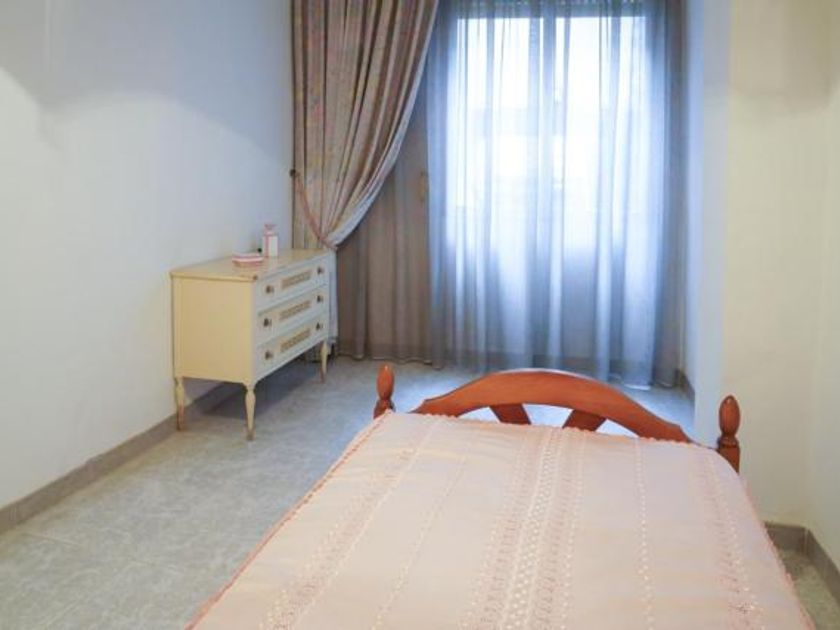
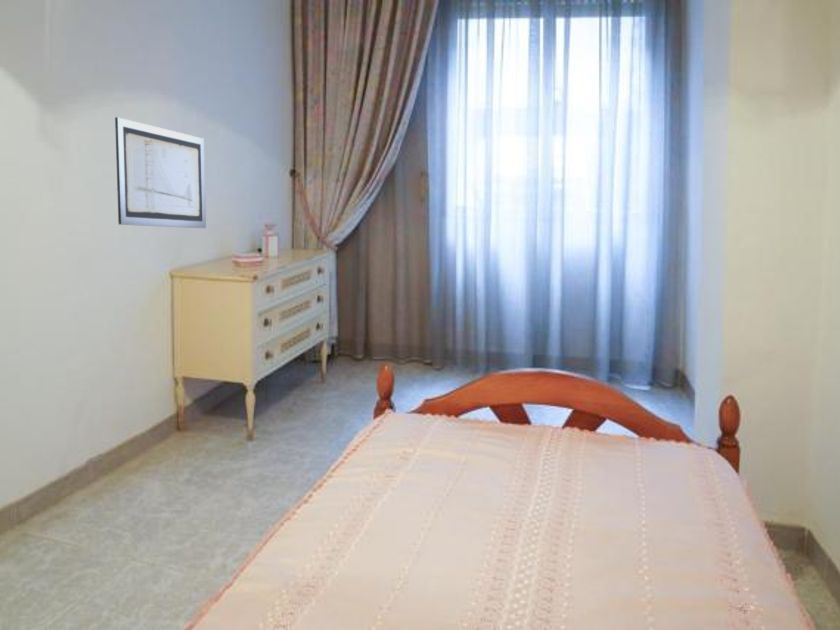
+ wall art [114,116,207,229]
